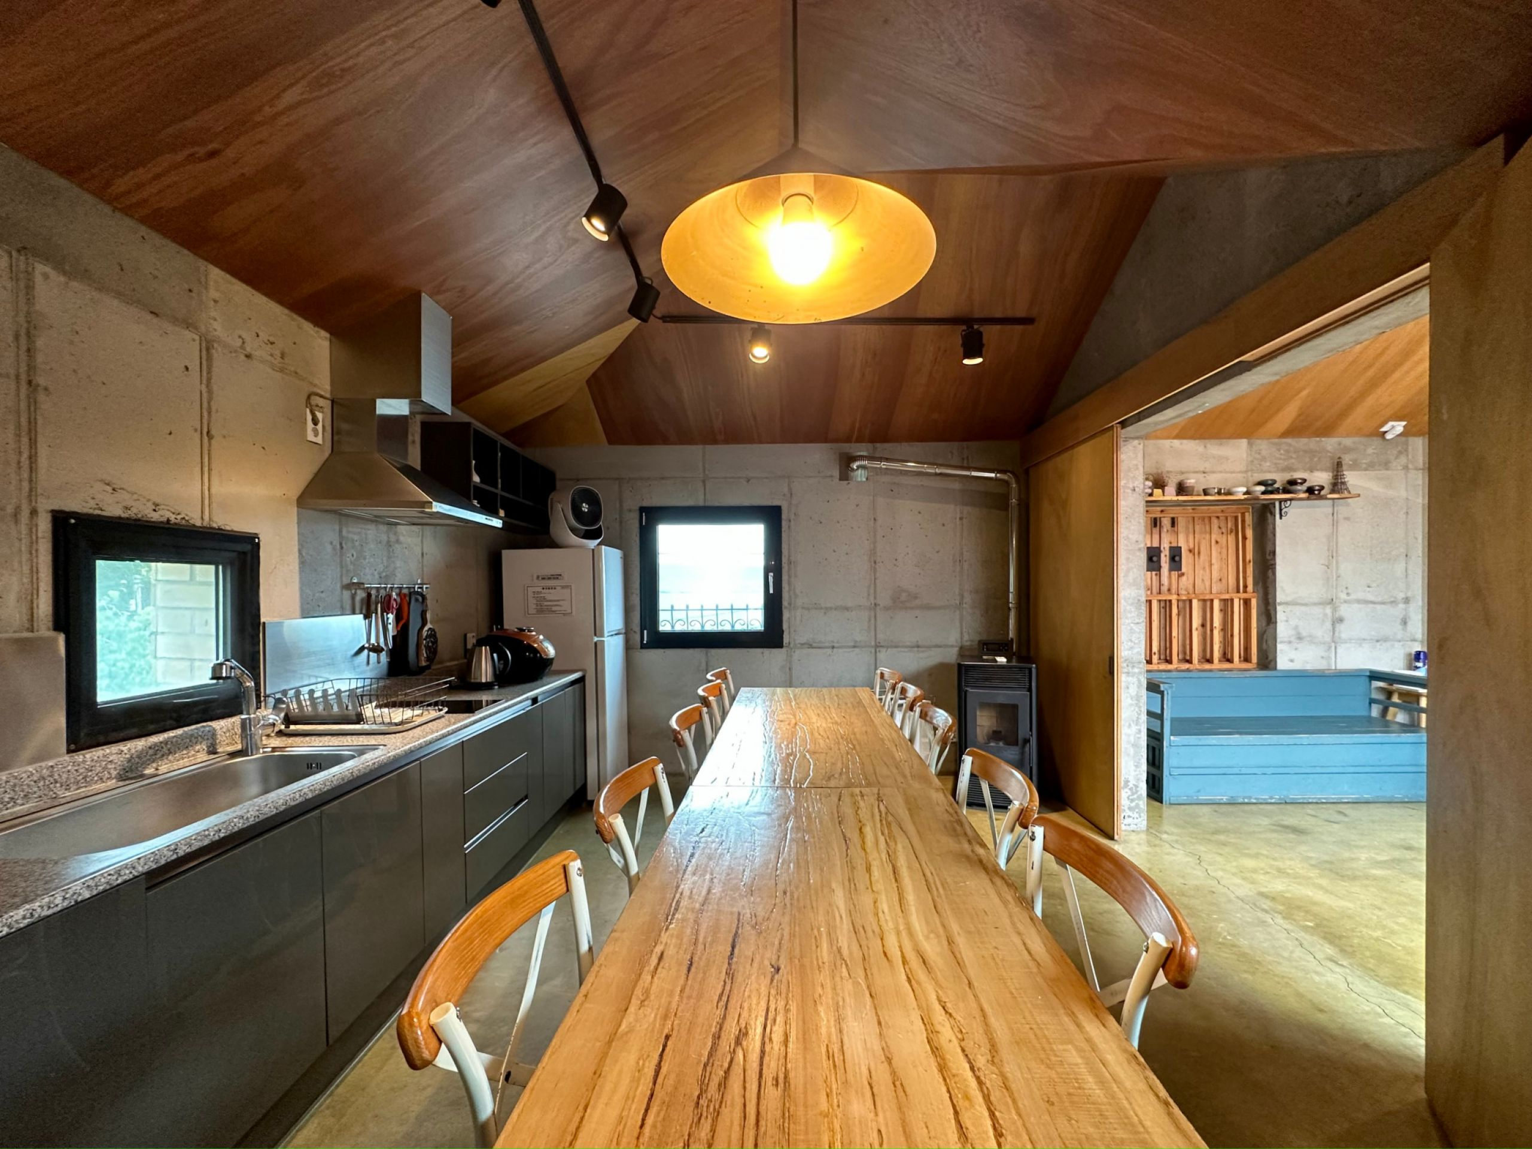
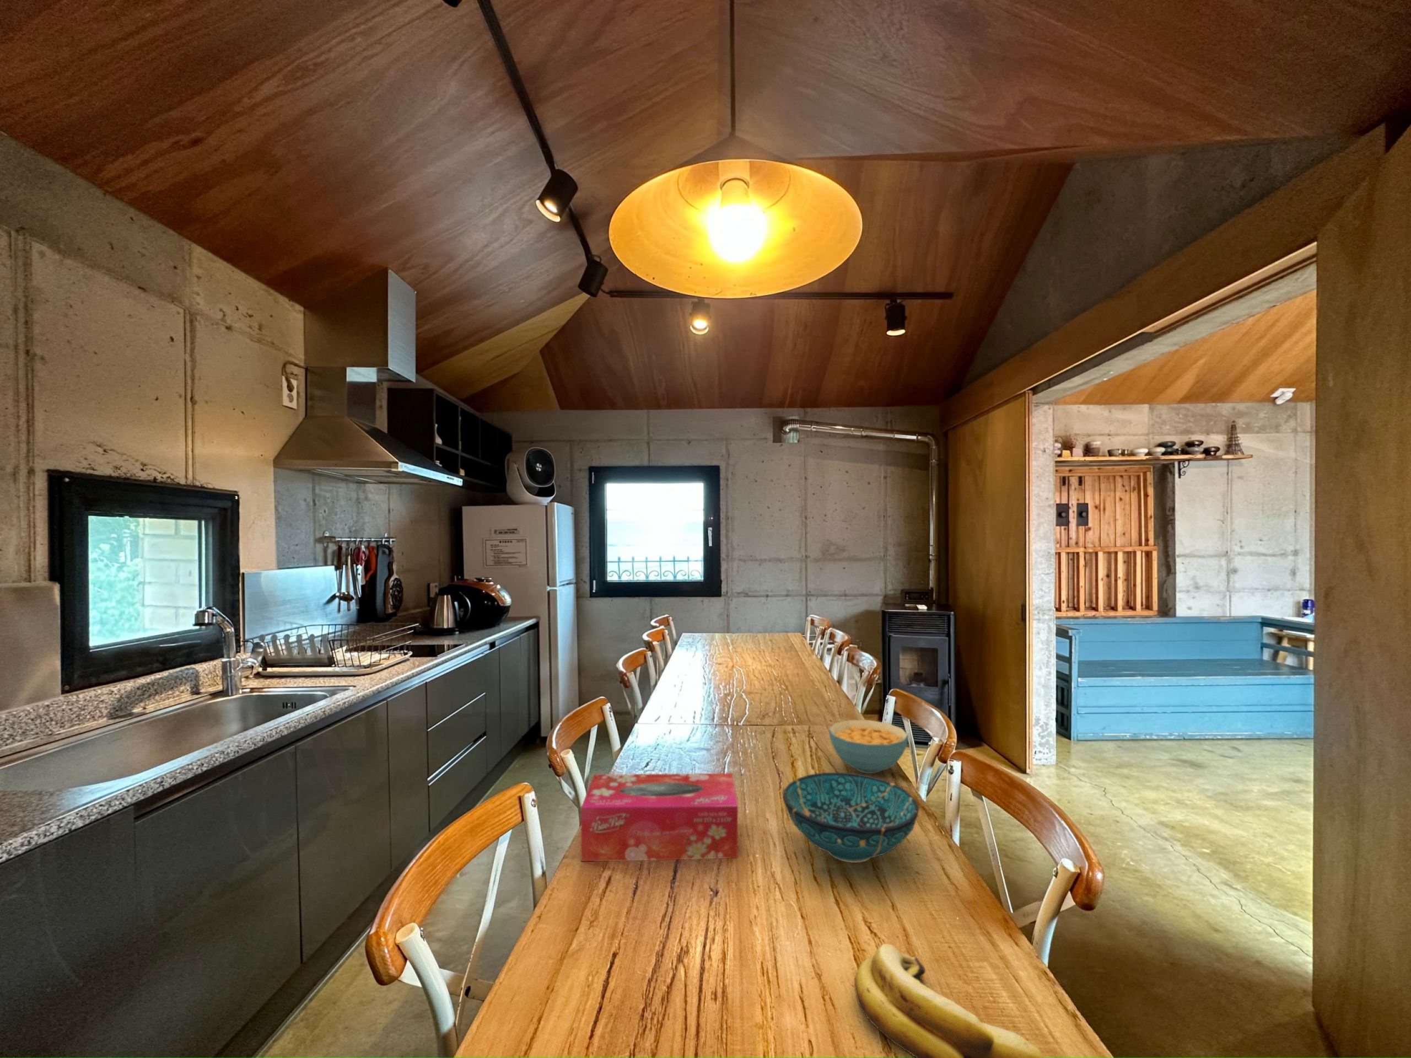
+ decorative bowl [782,772,920,864]
+ cereal bowl [828,719,909,775]
+ banana [853,942,1044,1058]
+ tissue box [580,772,739,862]
